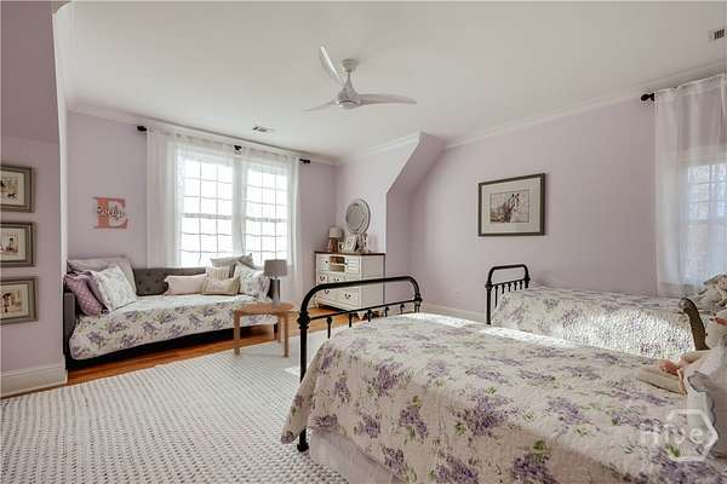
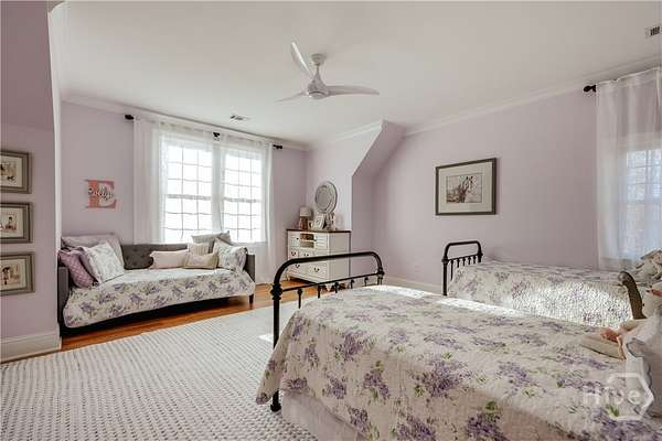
- side table [233,301,296,358]
- table lamp [262,258,290,307]
